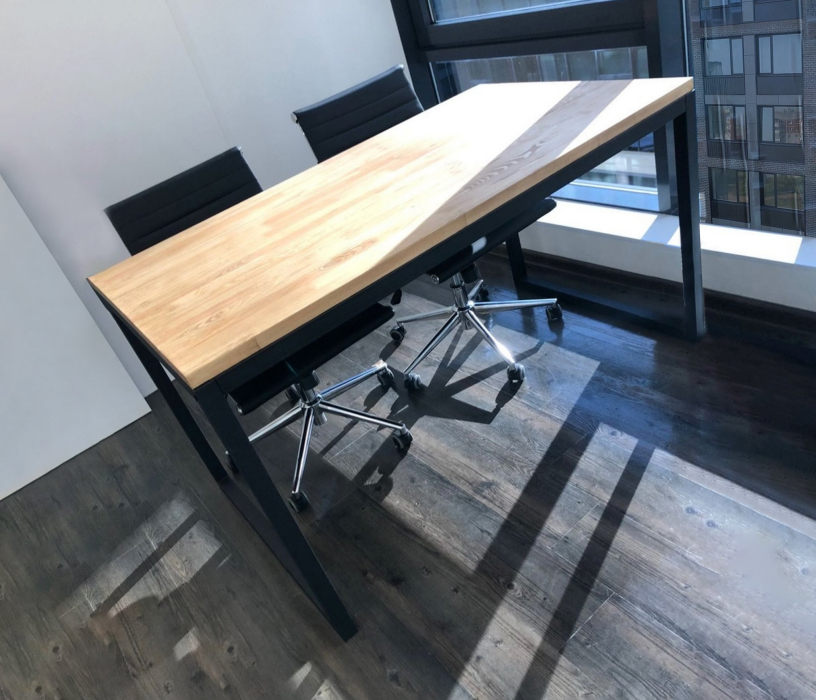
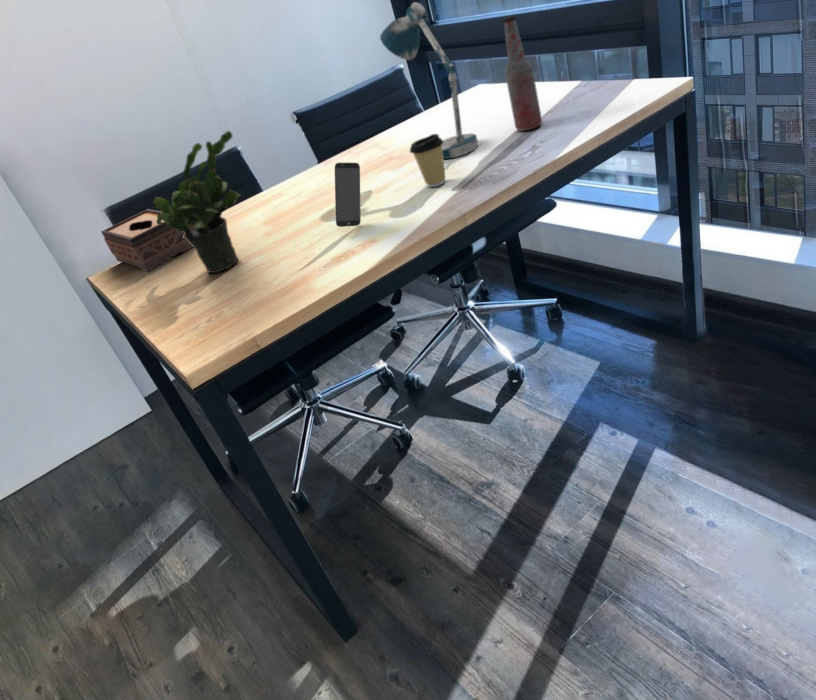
+ coffee cup [409,133,447,188]
+ smartphone [334,162,362,228]
+ potted plant [153,130,242,274]
+ tissue box [100,208,194,272]
+ bottle [501,14,543,132]
+ desk lamp [379,1,480,160]
